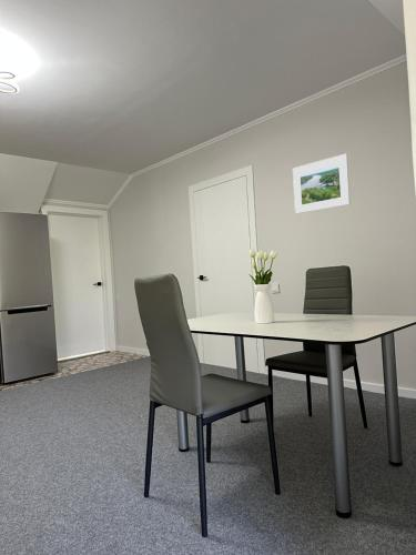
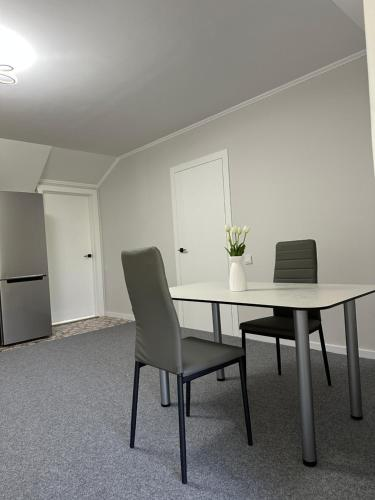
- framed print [292,153,352,215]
